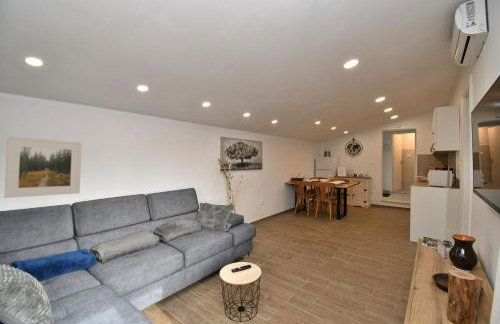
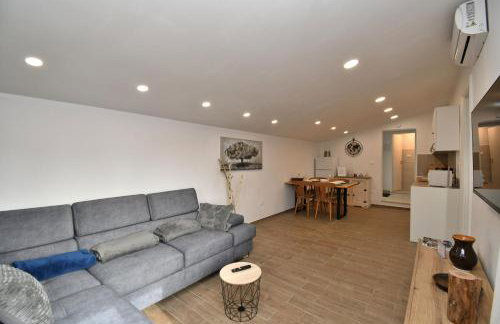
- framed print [3,136,83,199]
